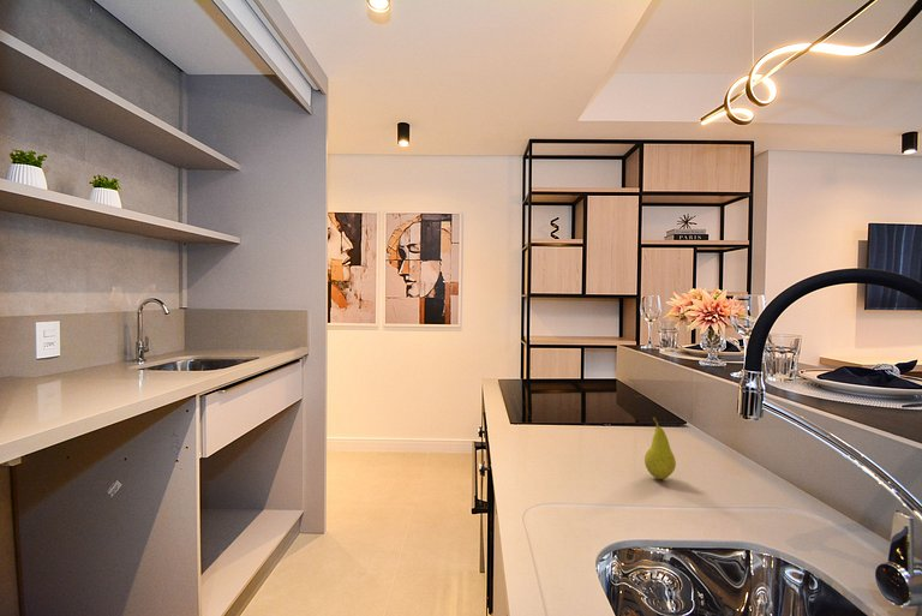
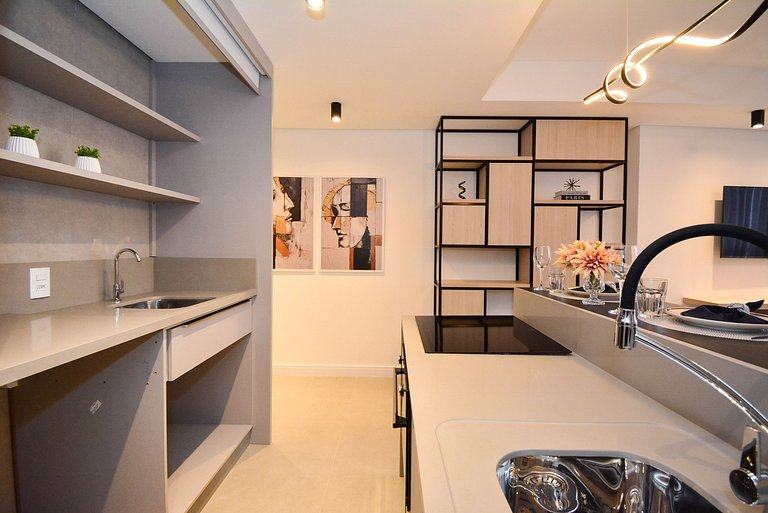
- fruit [643,415,677,480]
